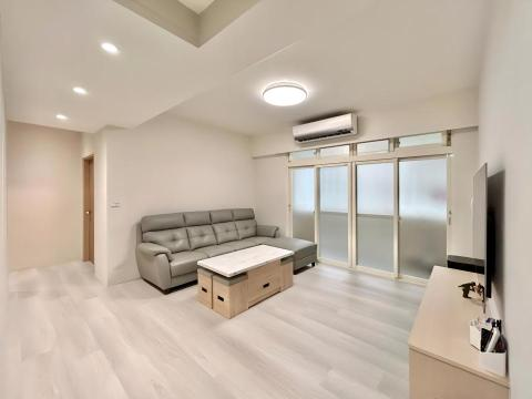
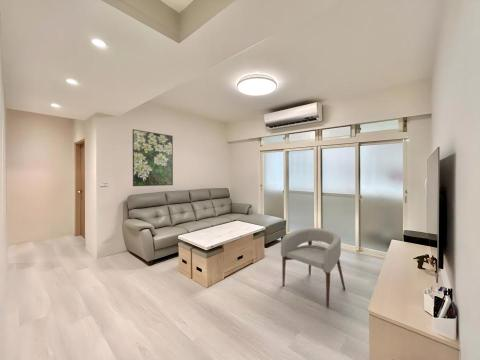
+ armchair [280,227,346,309]
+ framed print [132,128,174,187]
